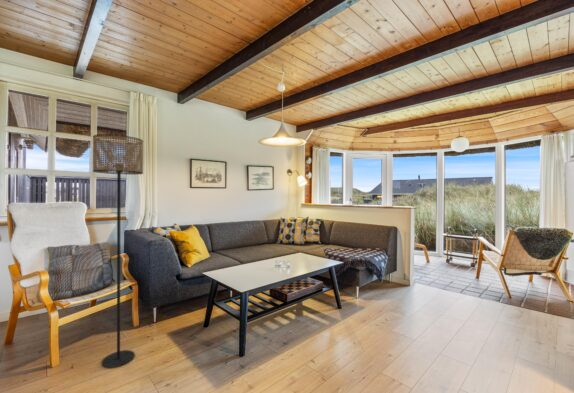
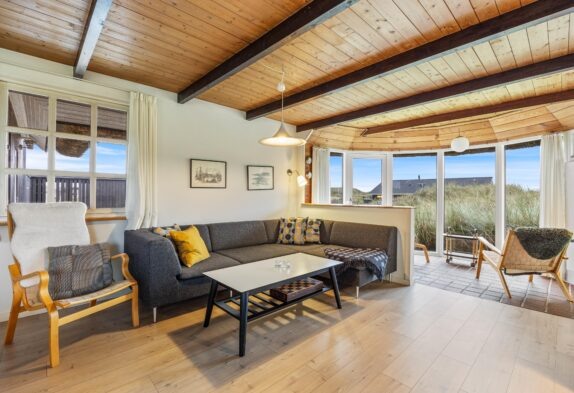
- floor lamp [92,133,144,369]
